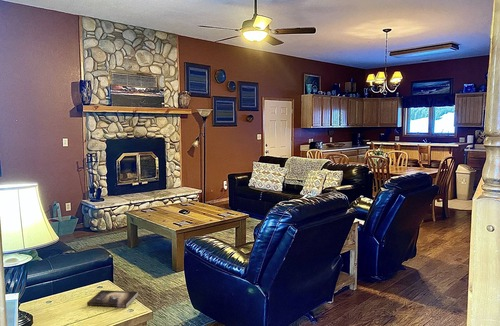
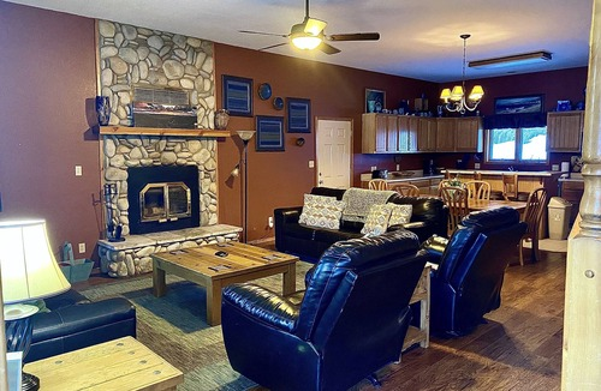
- book [86,289,139,309]
